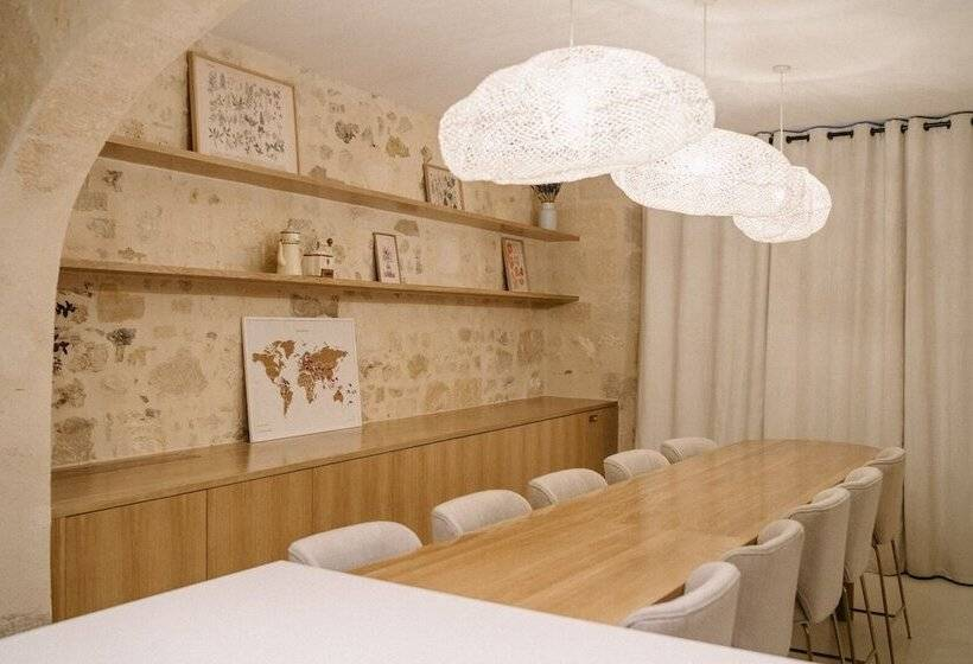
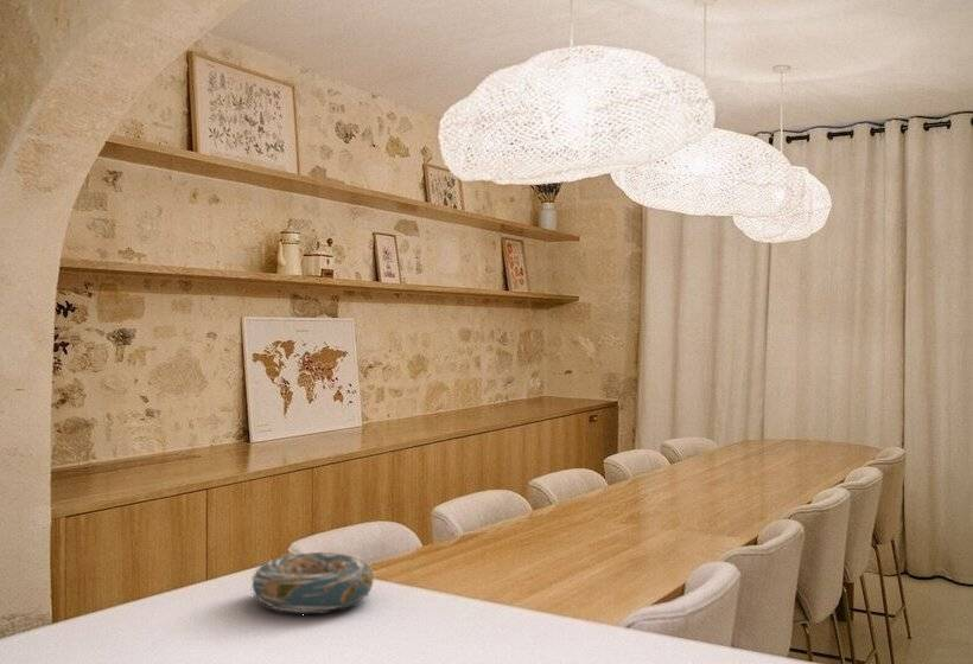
+ decorative bowl [249,550,375,614]
